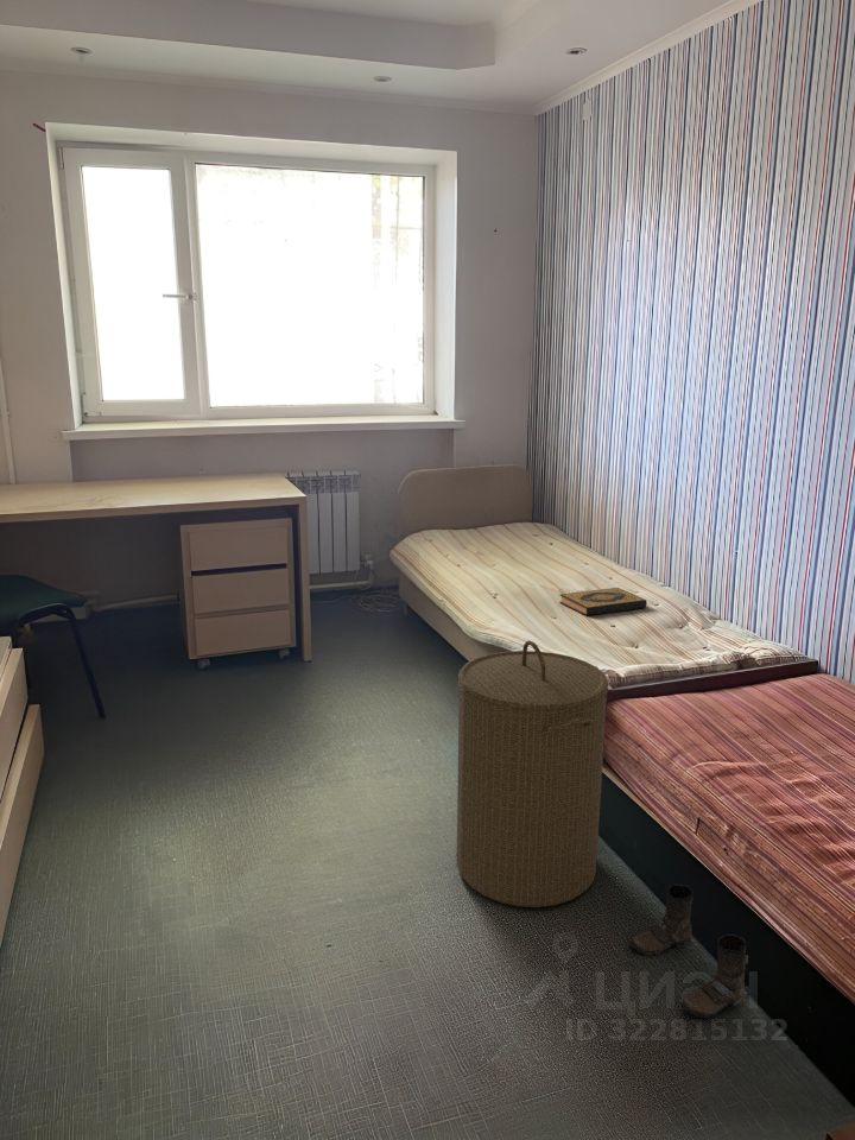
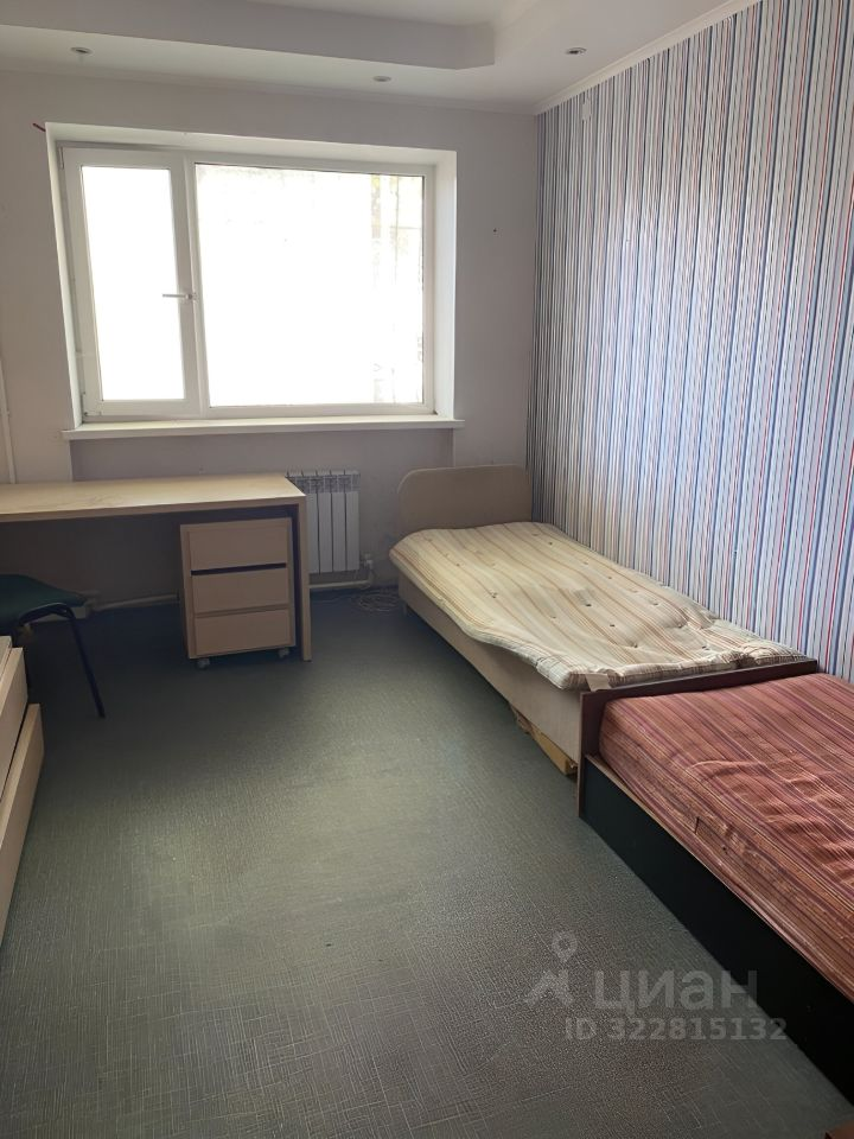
- hardback book [558,587,648,616]
- boots [629,882,749,1019]
- laundry hamper [456,640,609,908]
